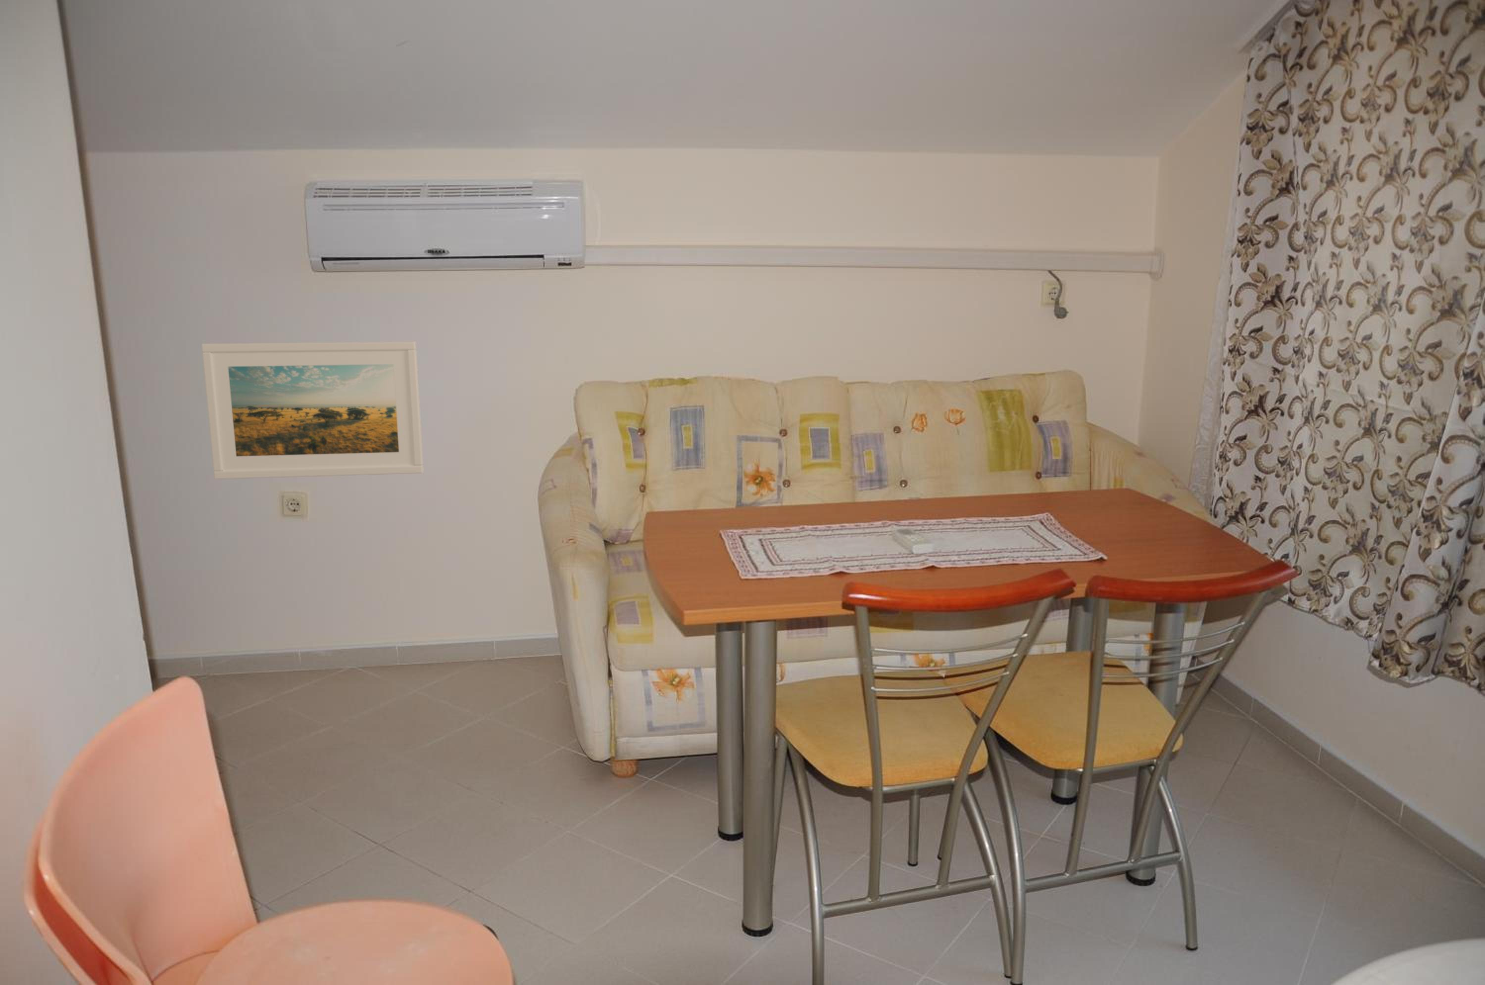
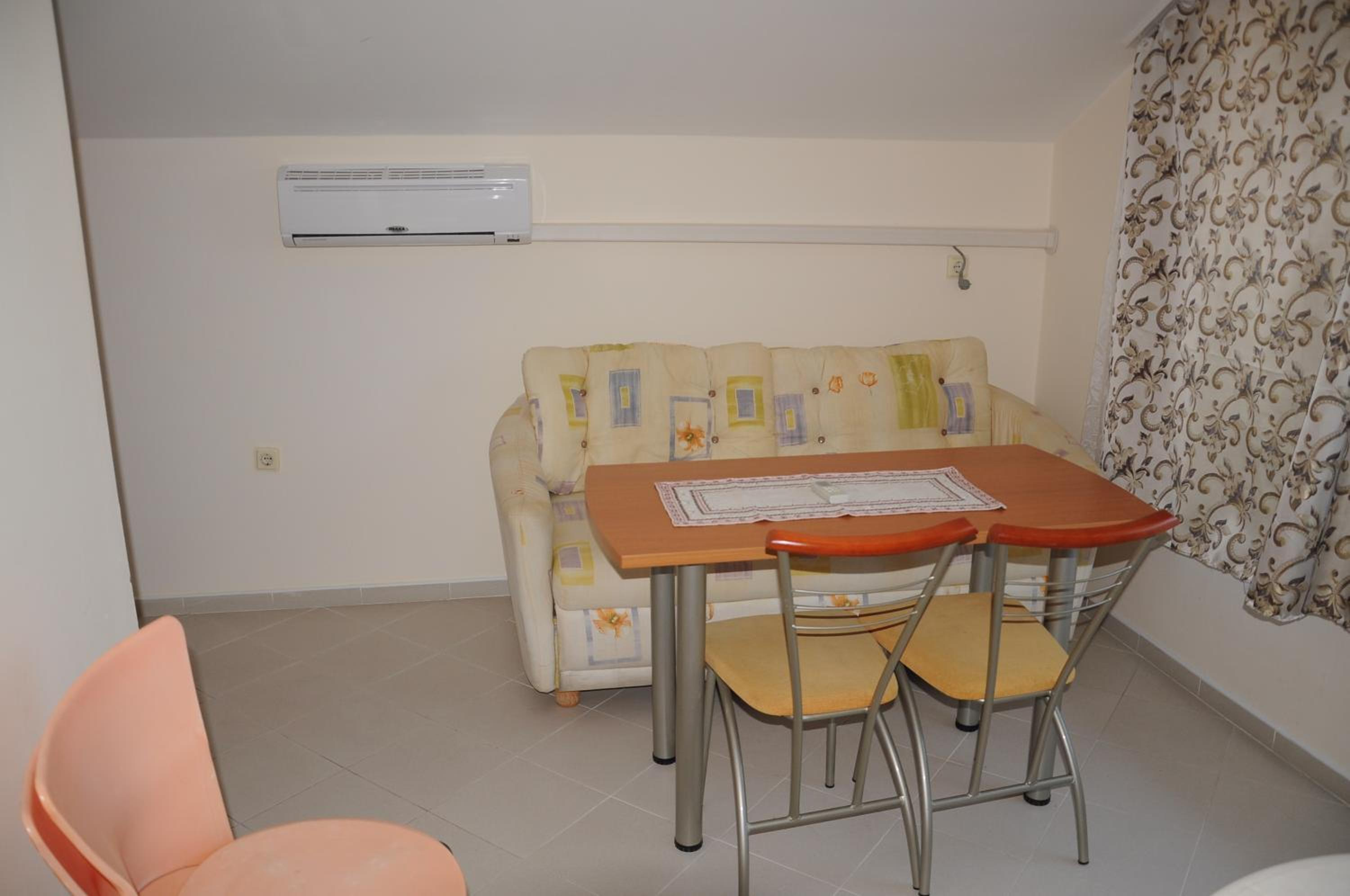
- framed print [201,341,425,479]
